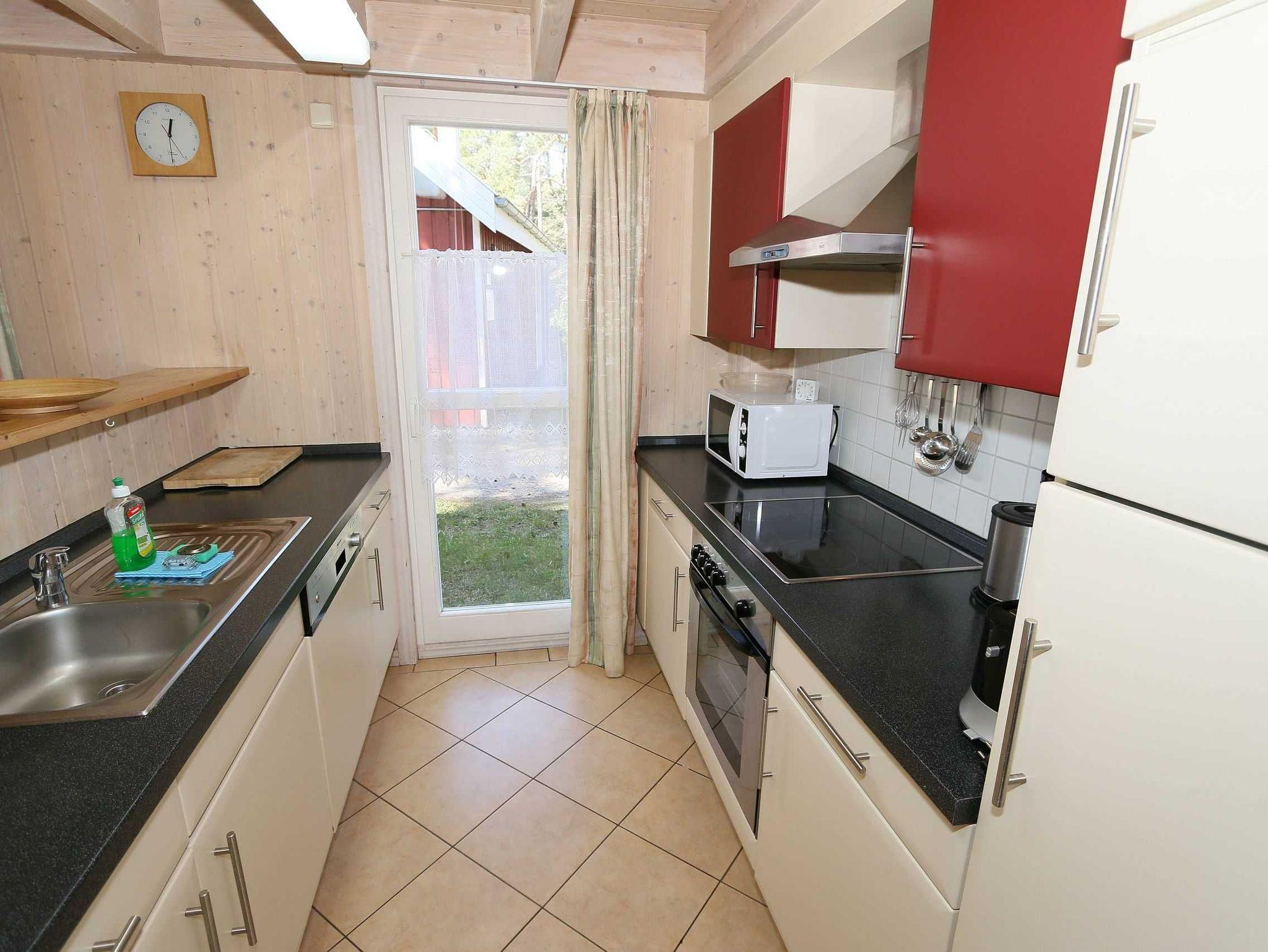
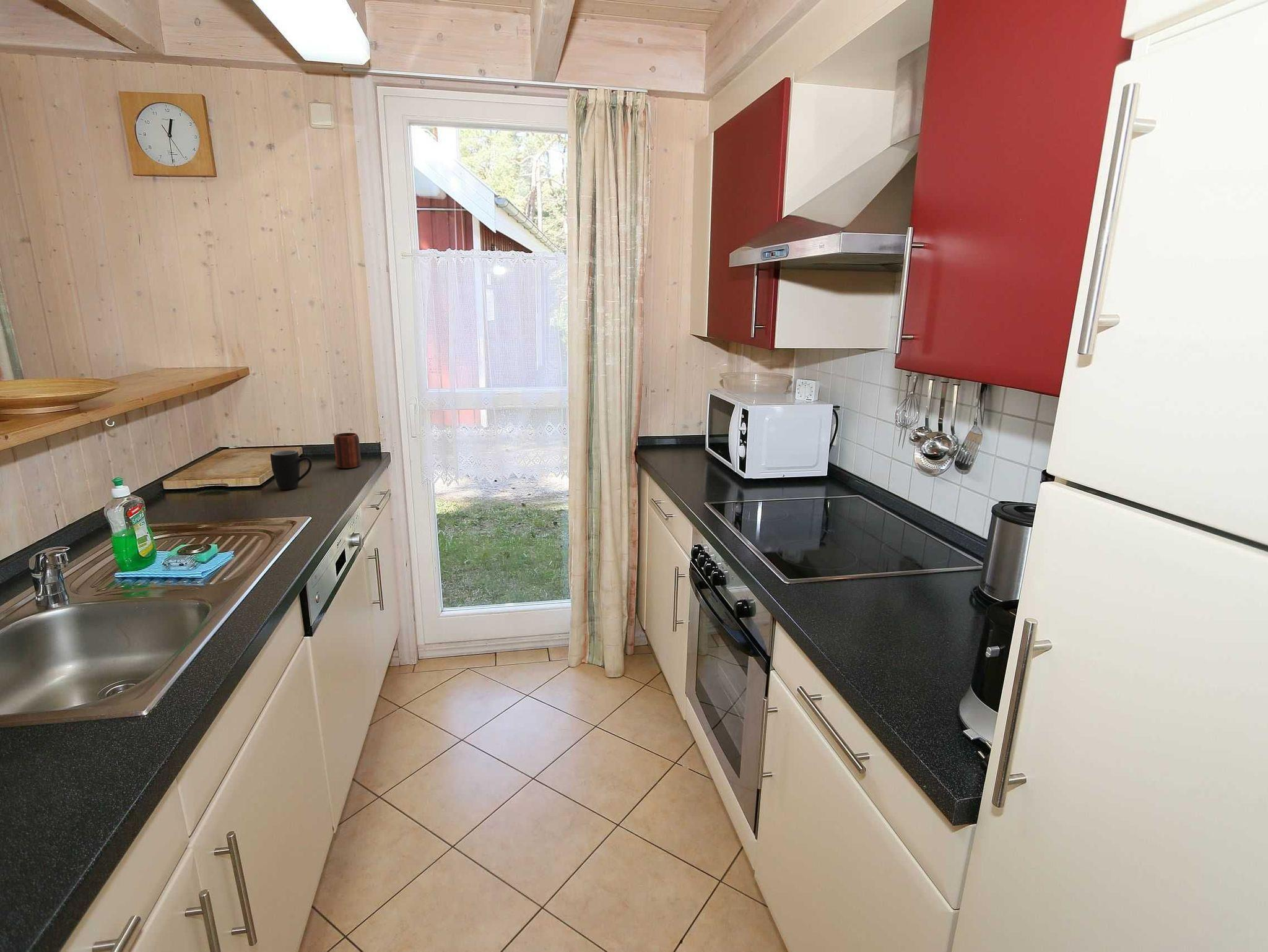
+ mug [333,432,362,469]
+ mug [270,449,313,490]
